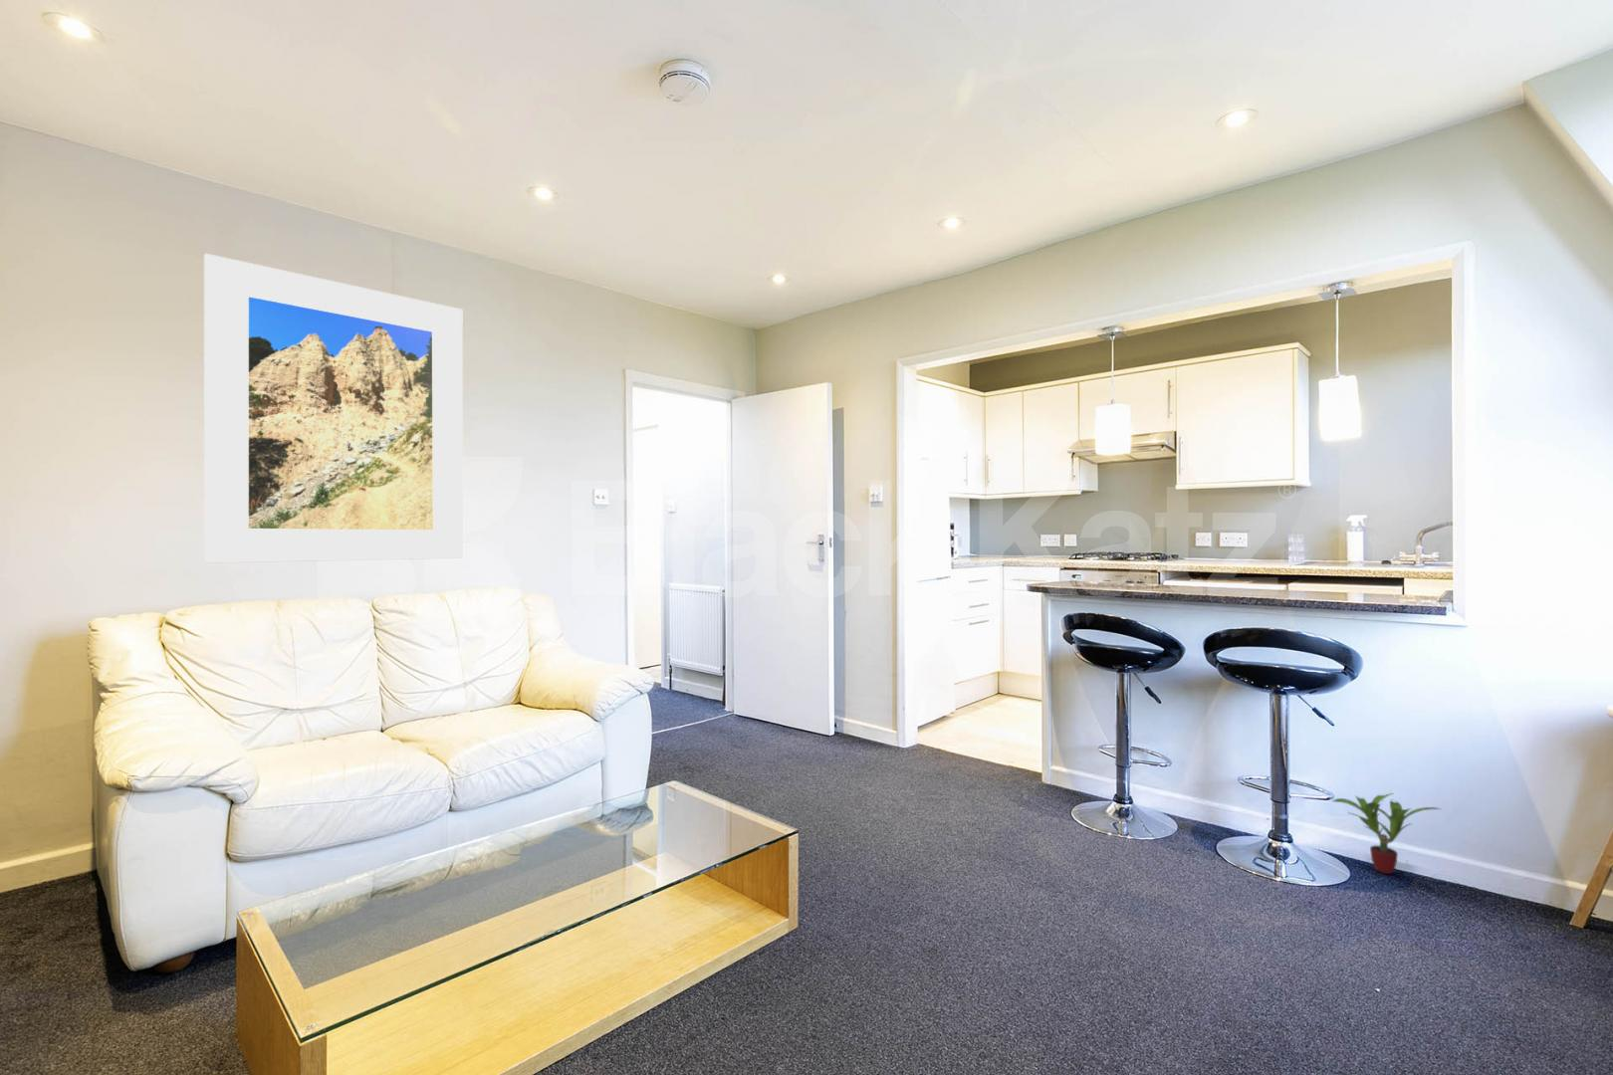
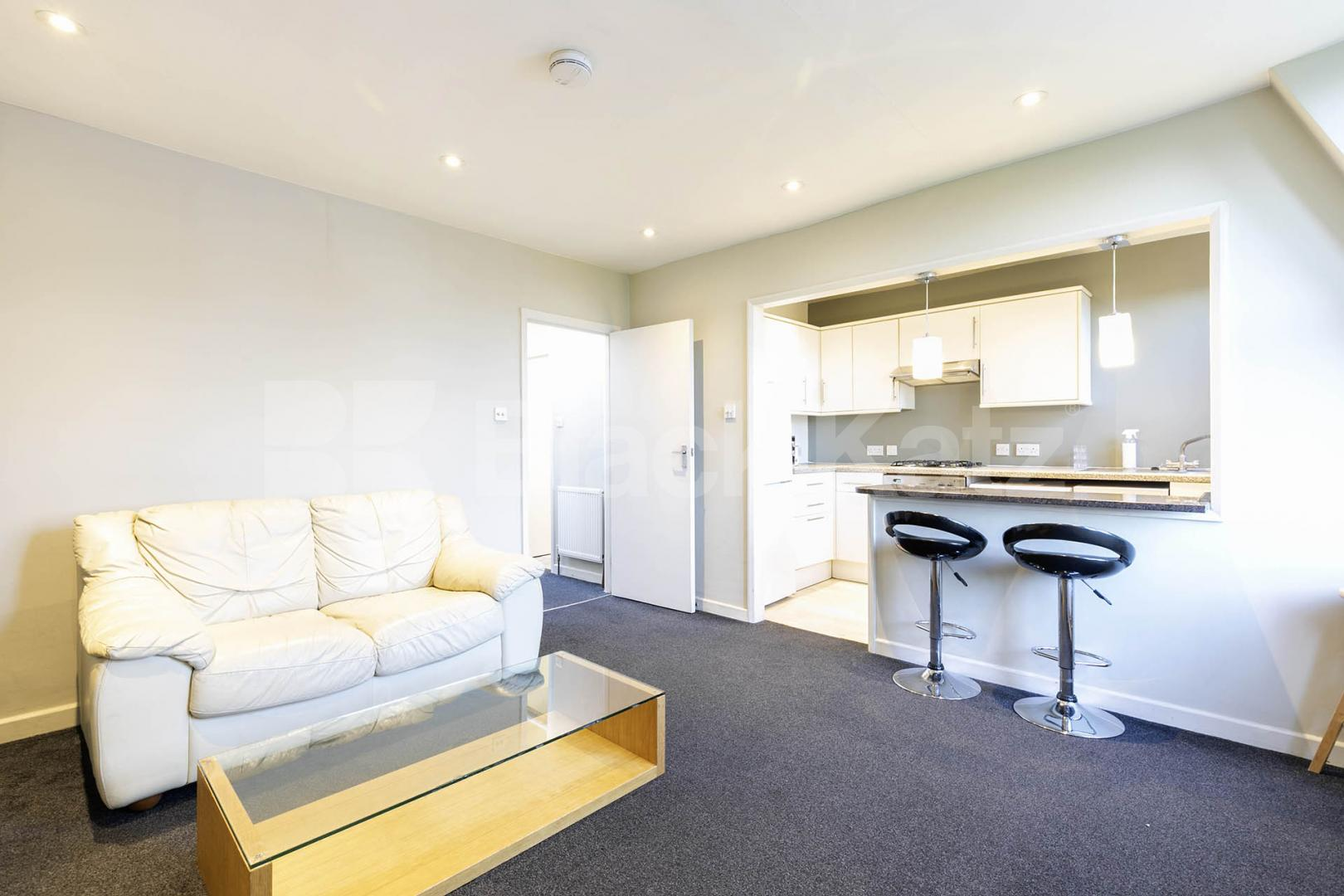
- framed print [203,253,464,564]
- potted plant [1331,792,1441,875]
